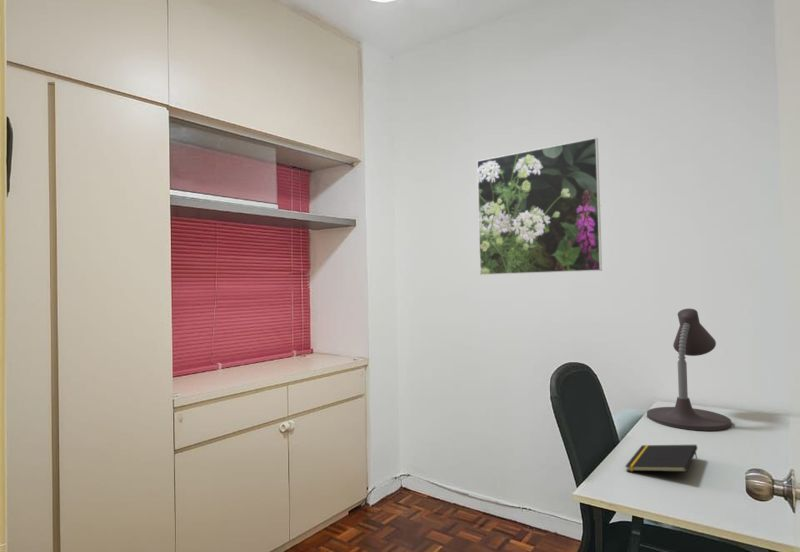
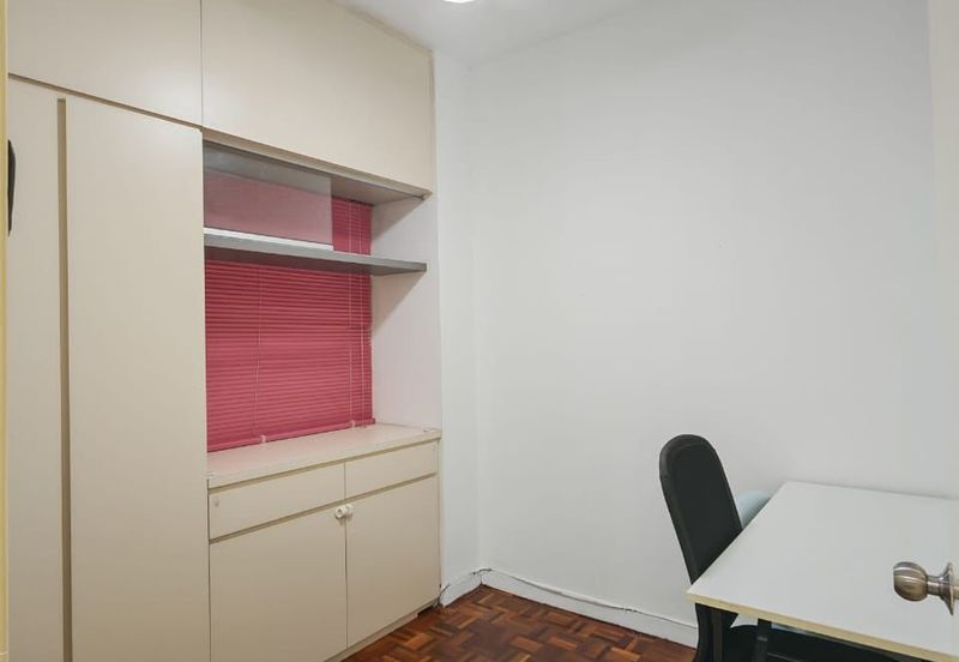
- notepad [624,444,698,473]
- desk lamp [646,308,732,432]
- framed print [476,137,603,276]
